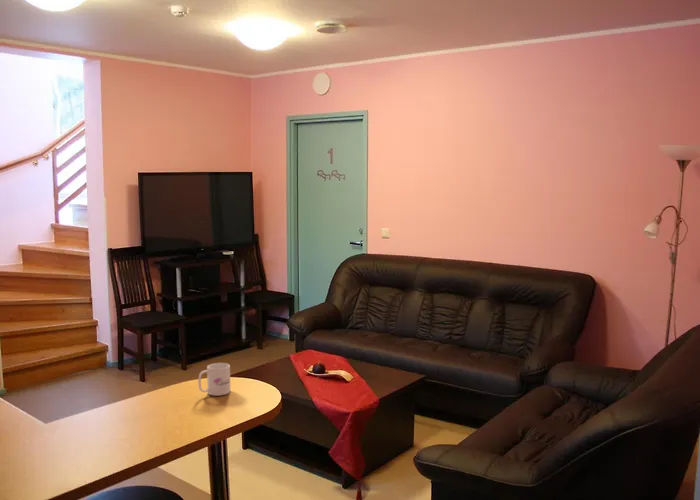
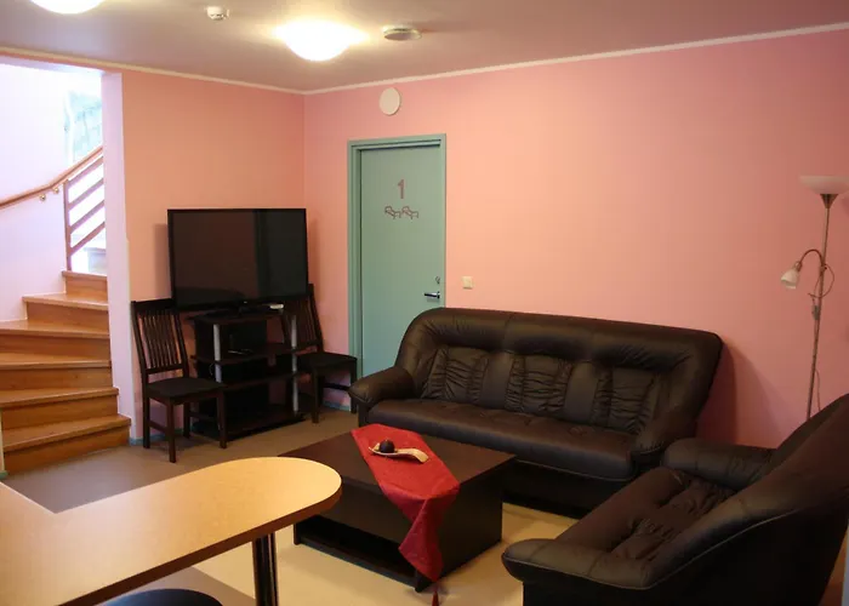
- mug [197,362,231,397]
